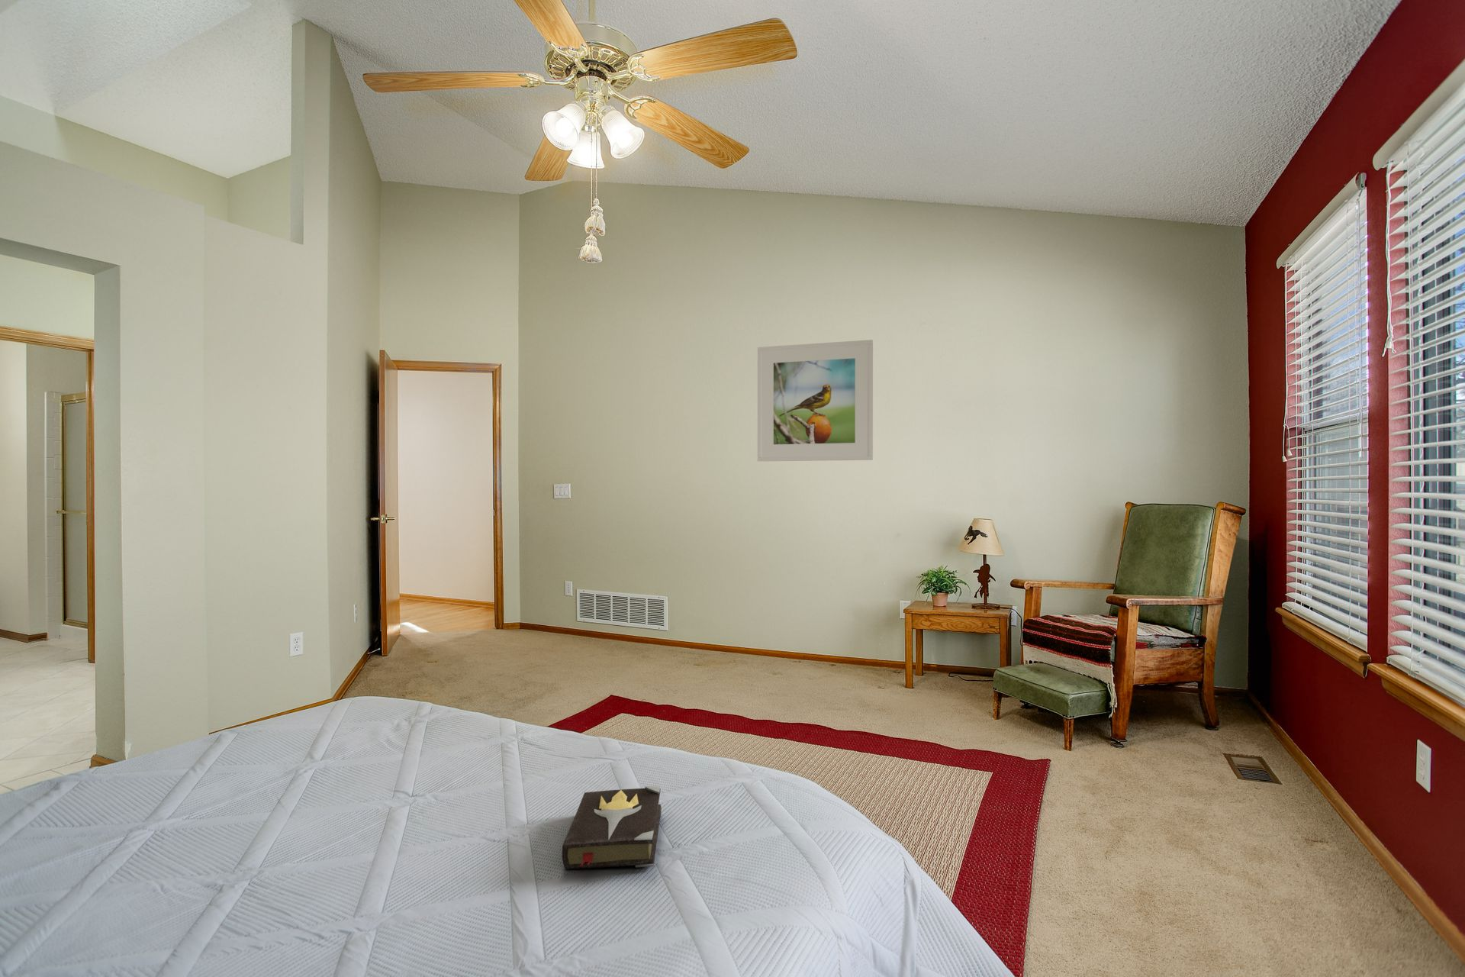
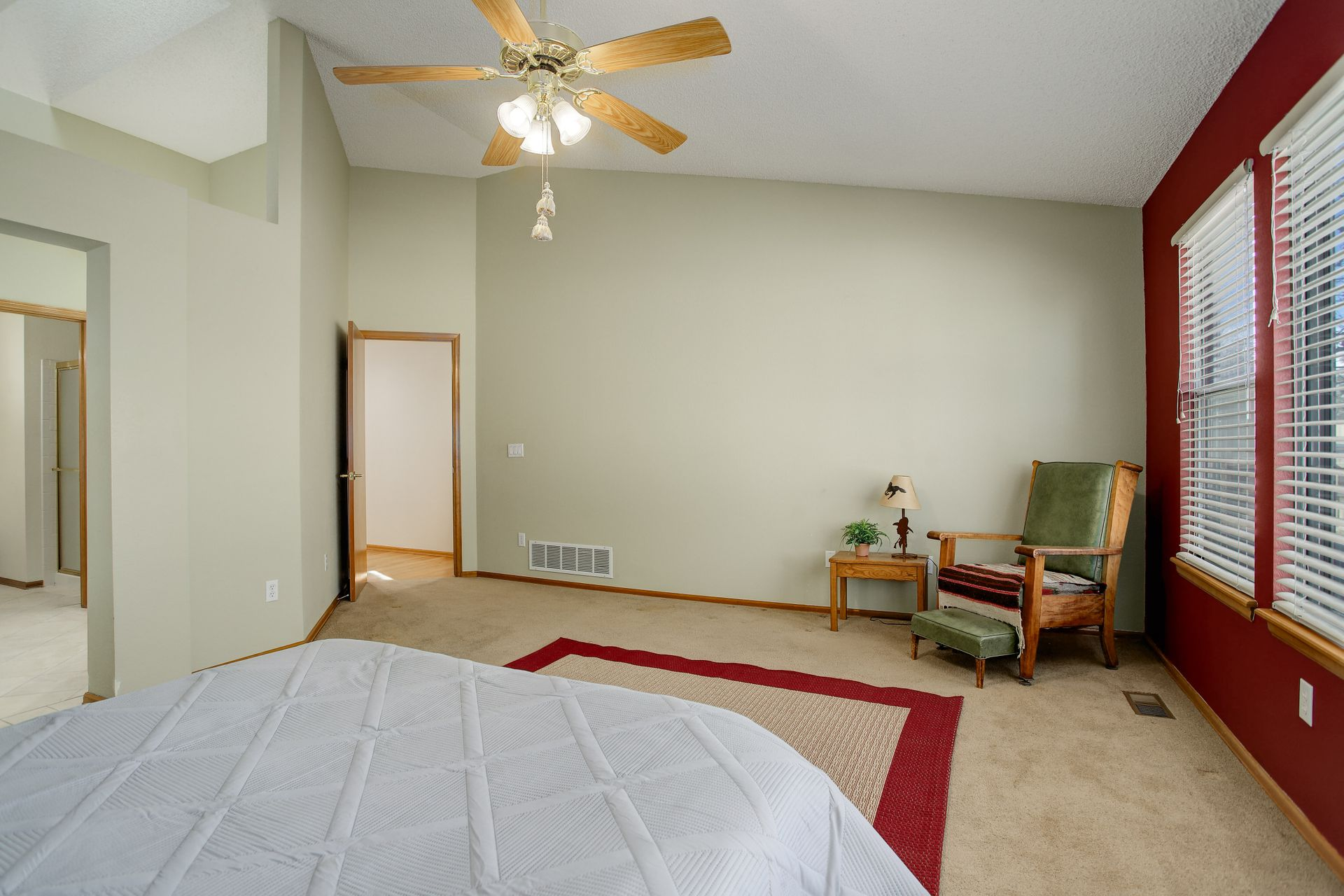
- hardback book [561,785,663,870]
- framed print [756,339,874,461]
